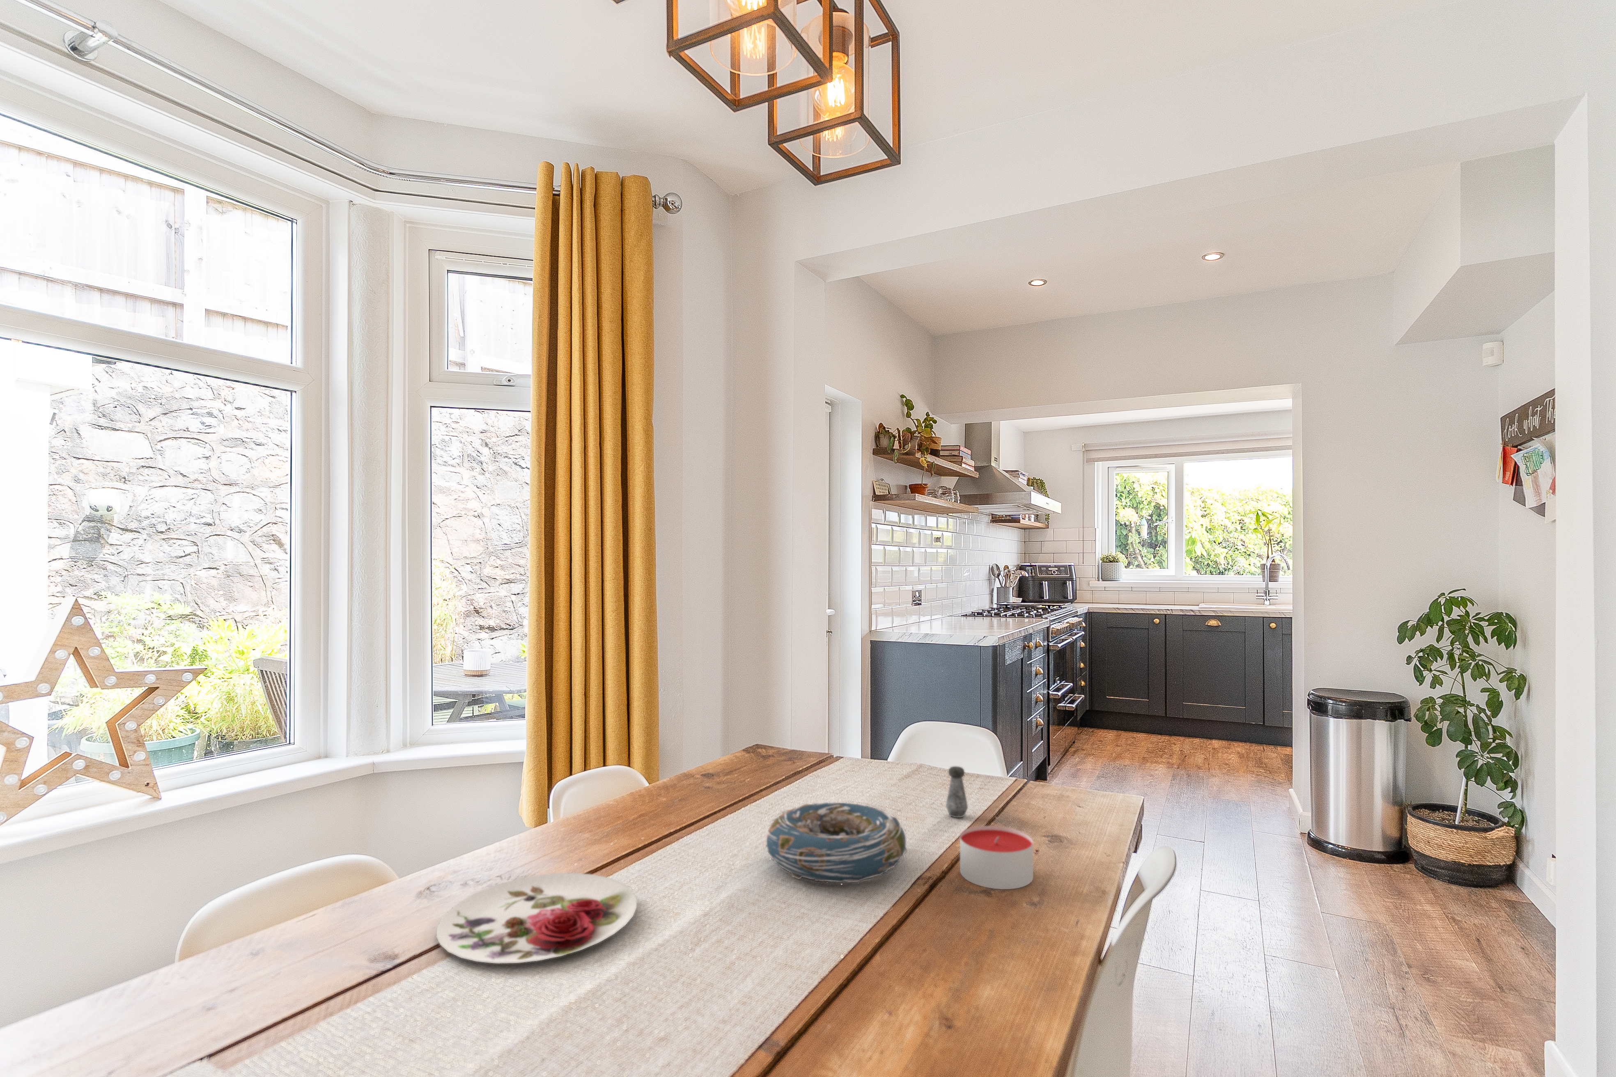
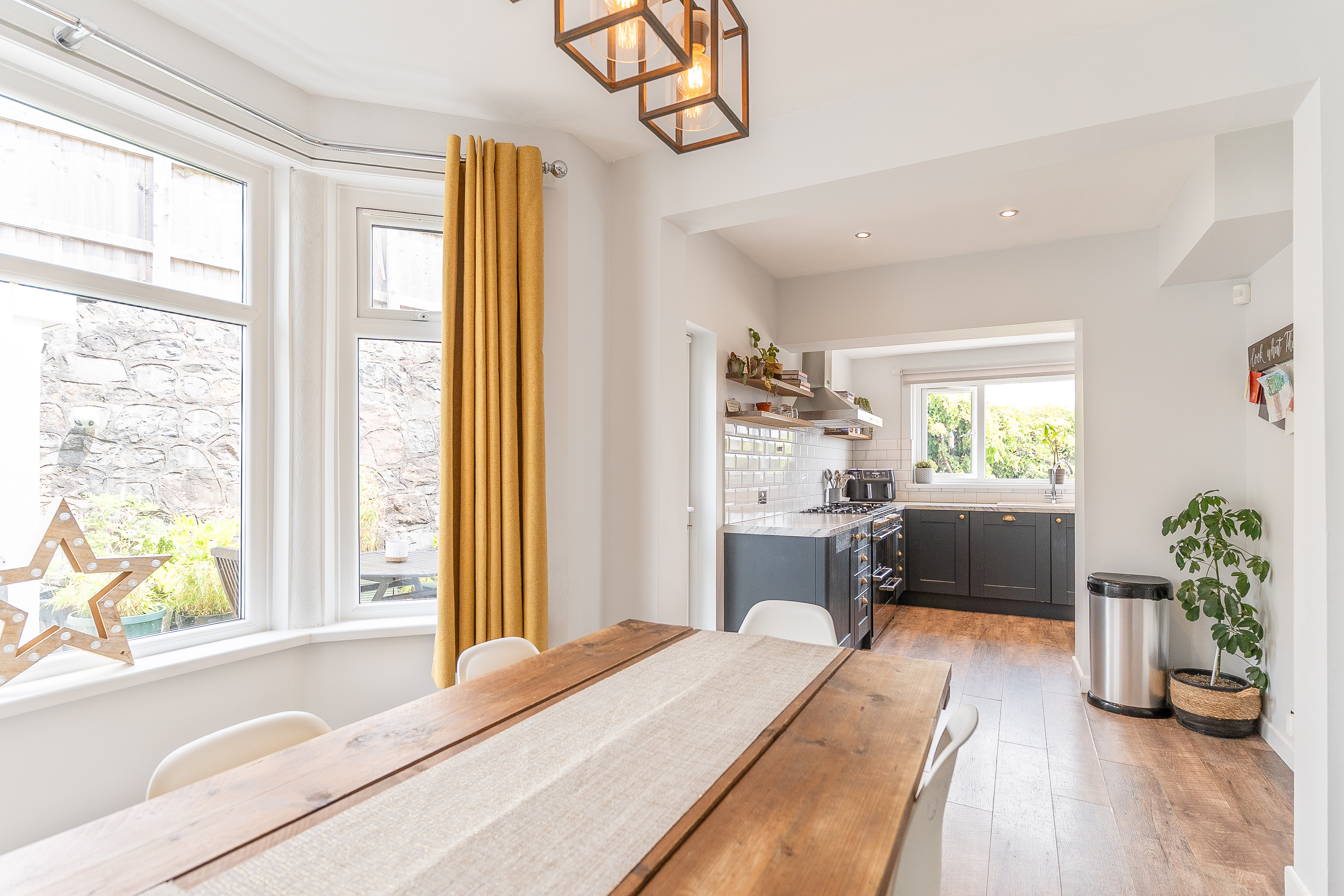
- salt shaker [945,766,968,819]
- candle [960,826,1033,889]
- plate [436,873,637,964]
- decorative bowl [765,801,908,885]
